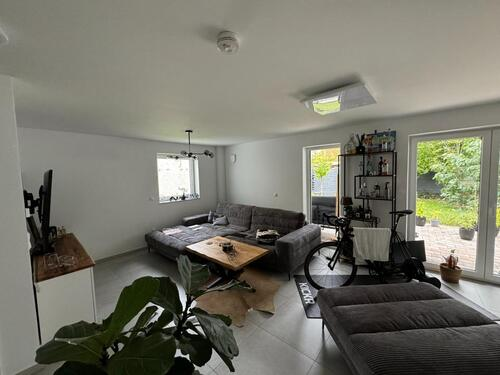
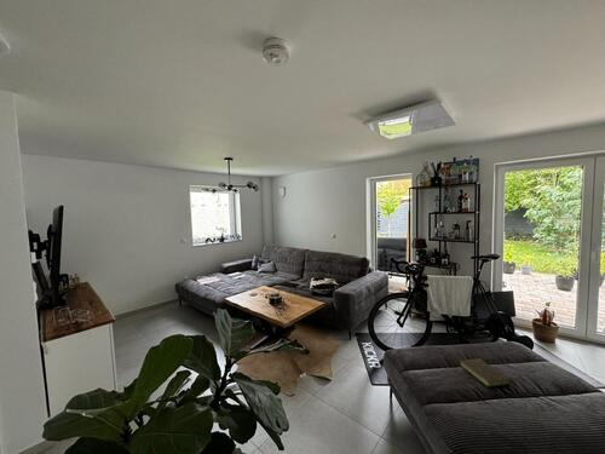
+ book [460,356,513,389]
